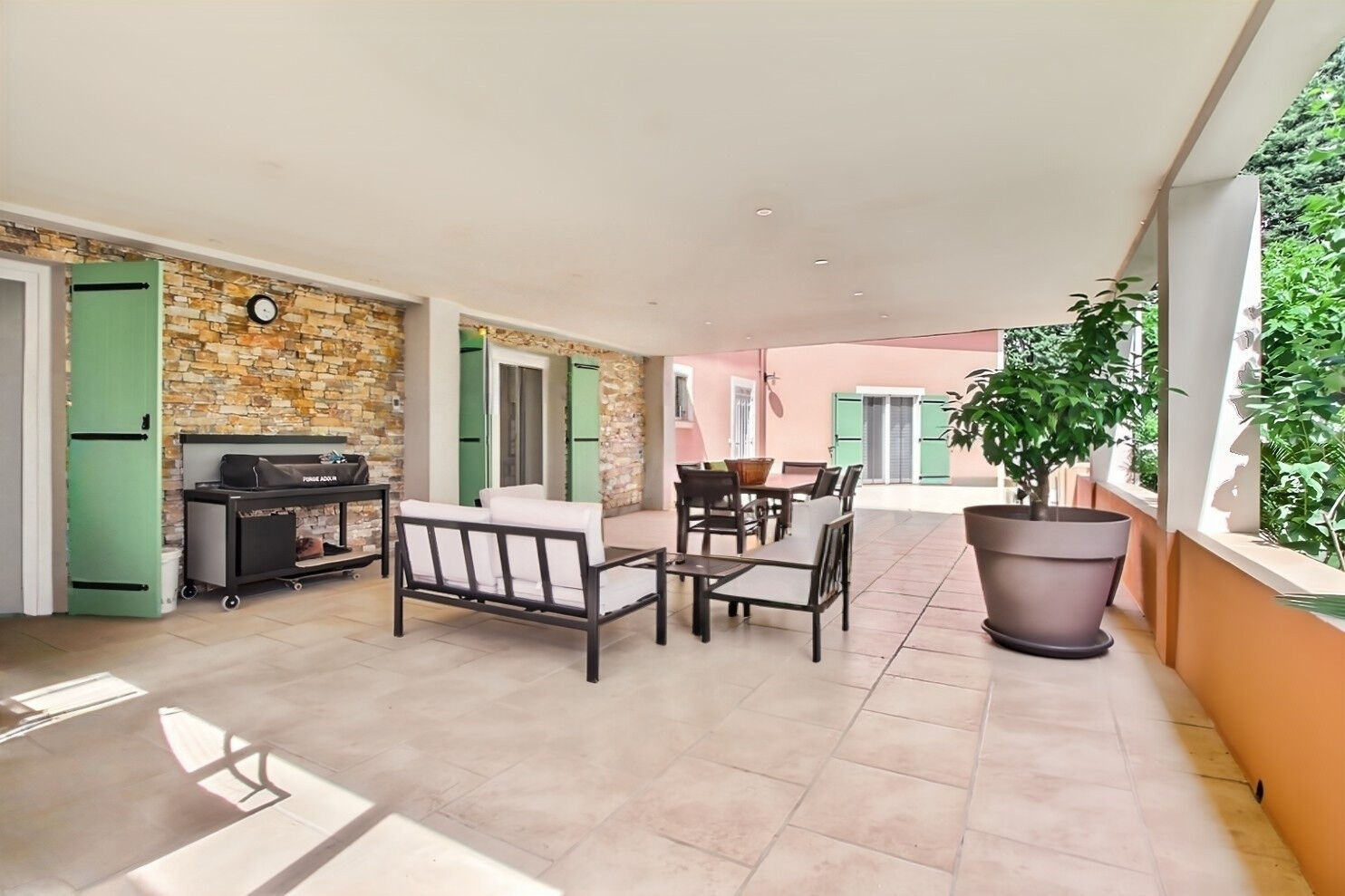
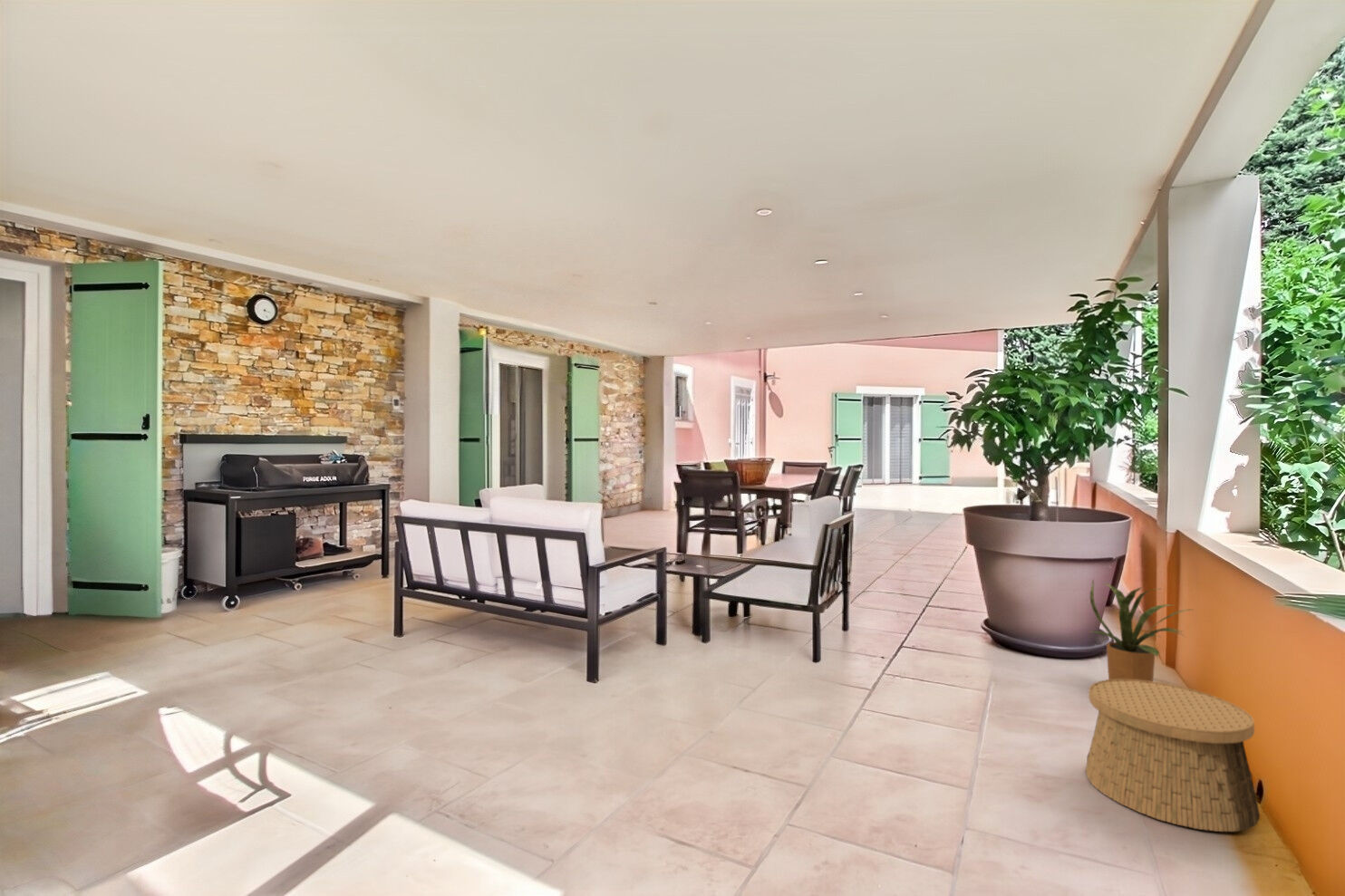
+ house plant [1087,580,1193,681]
+ basket [1085,679,1261,833]
